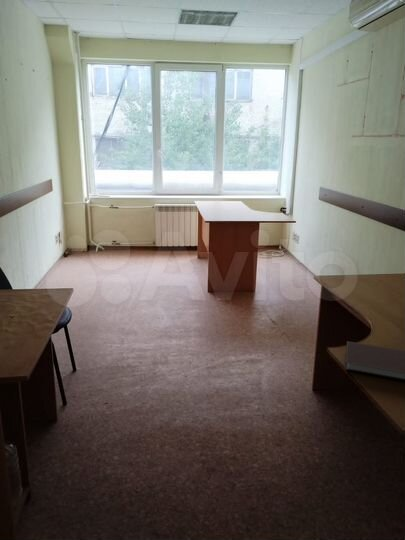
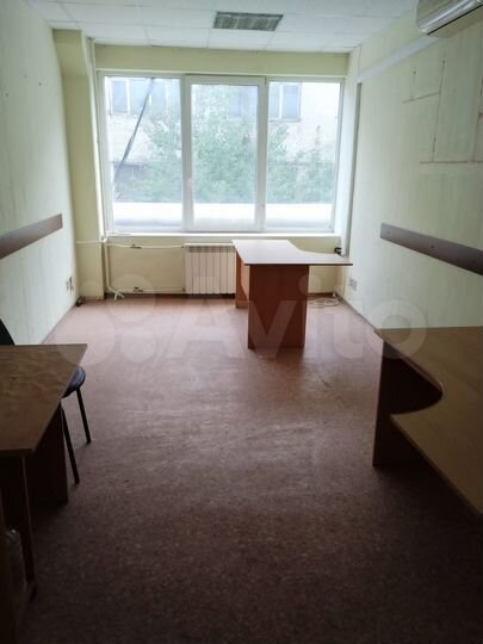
- notebook [344,340,405,381]
